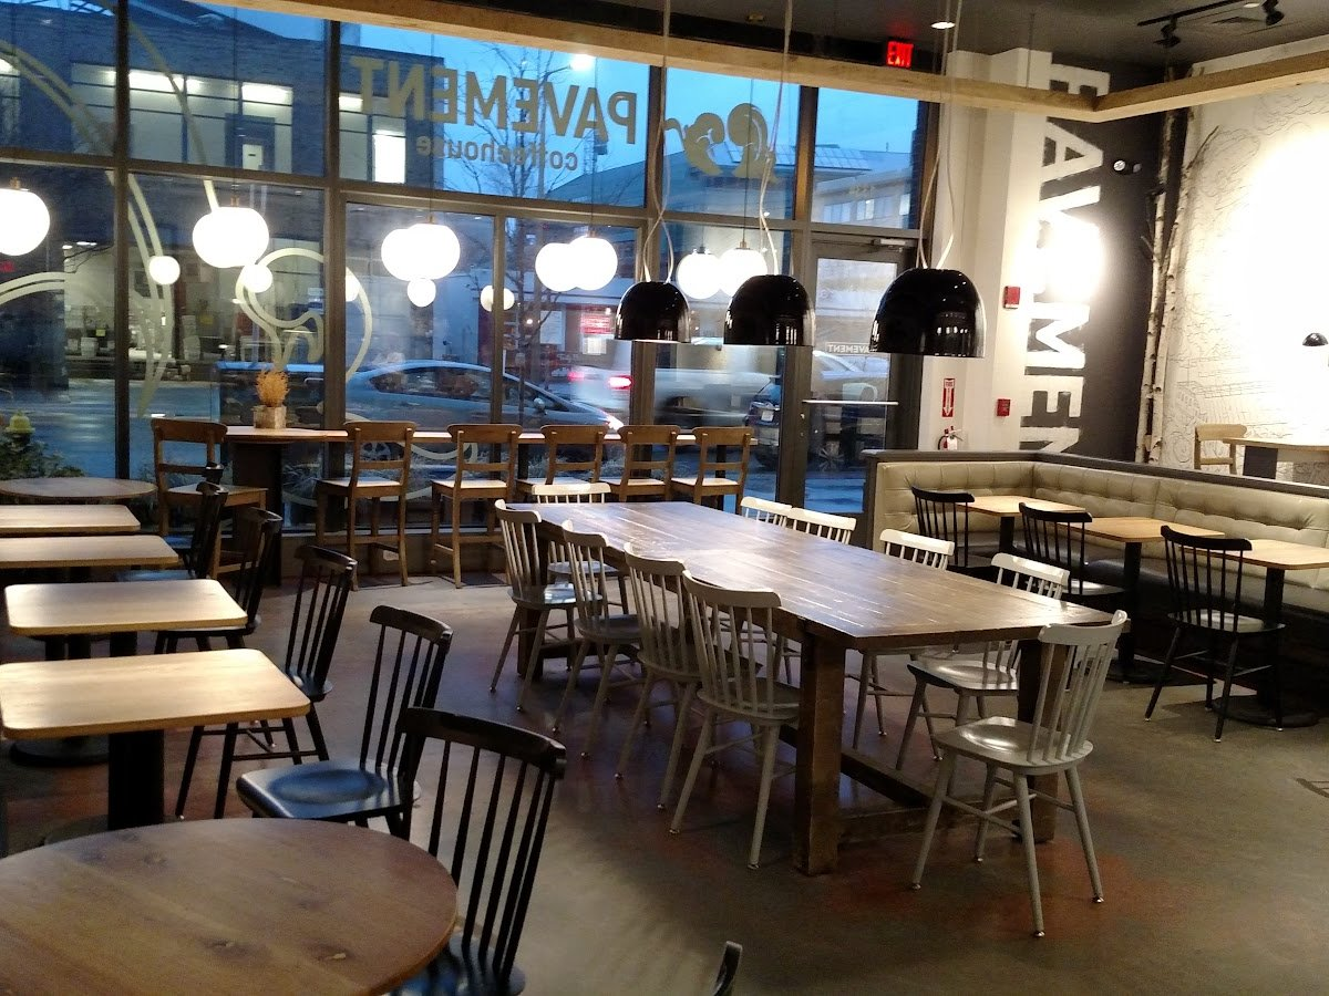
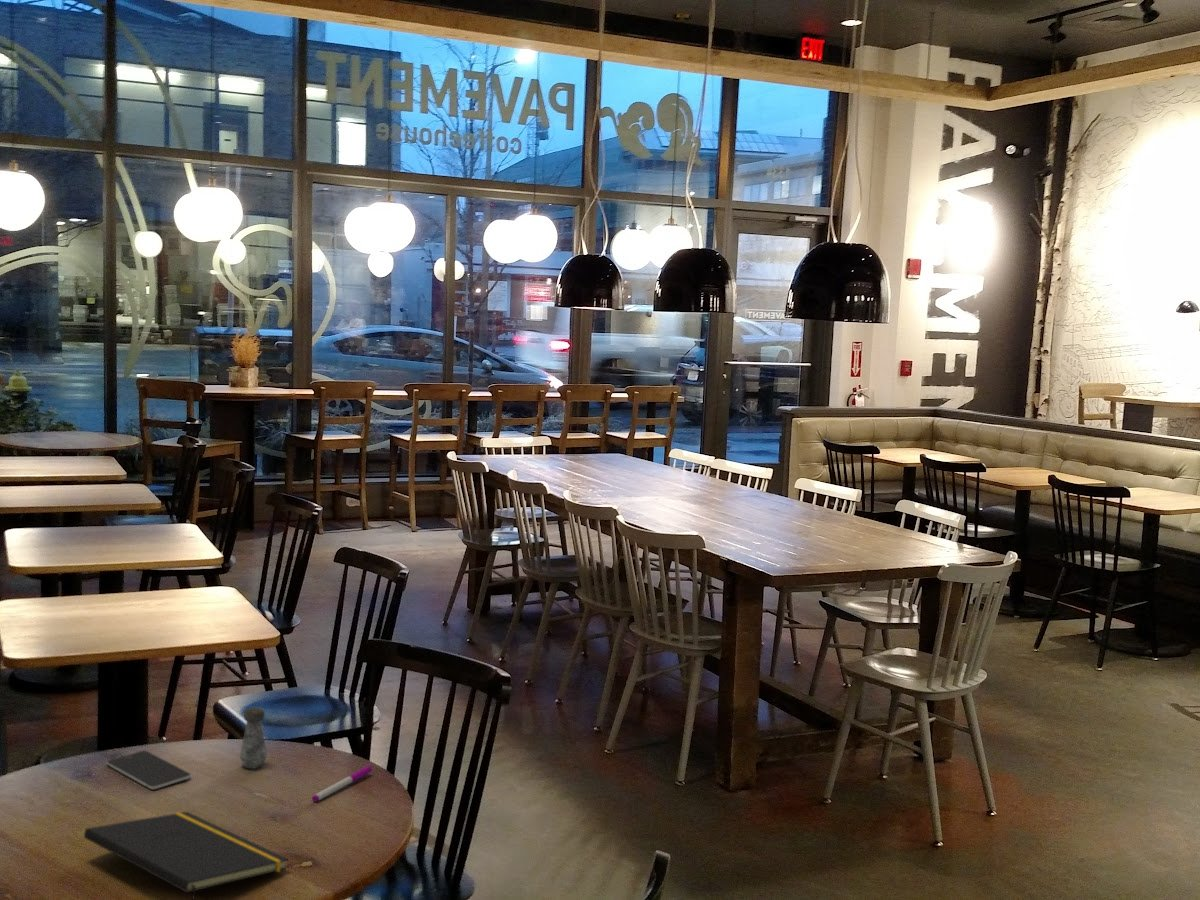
+ notepad [83,811,290,900]
+ salt shaker [239,706,268,769]
+ pen [311,764,373,803]
+ smartphone [105,750,192,790]
